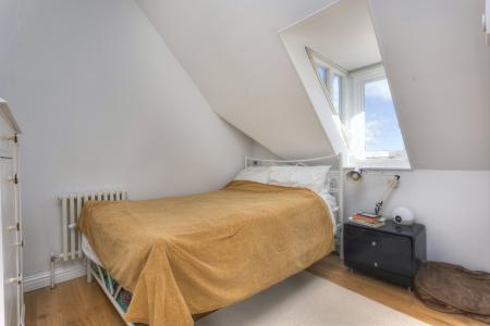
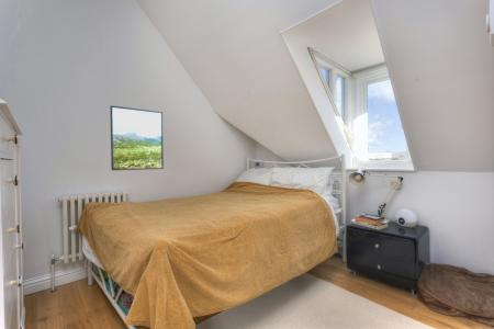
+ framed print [110,104,165,171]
